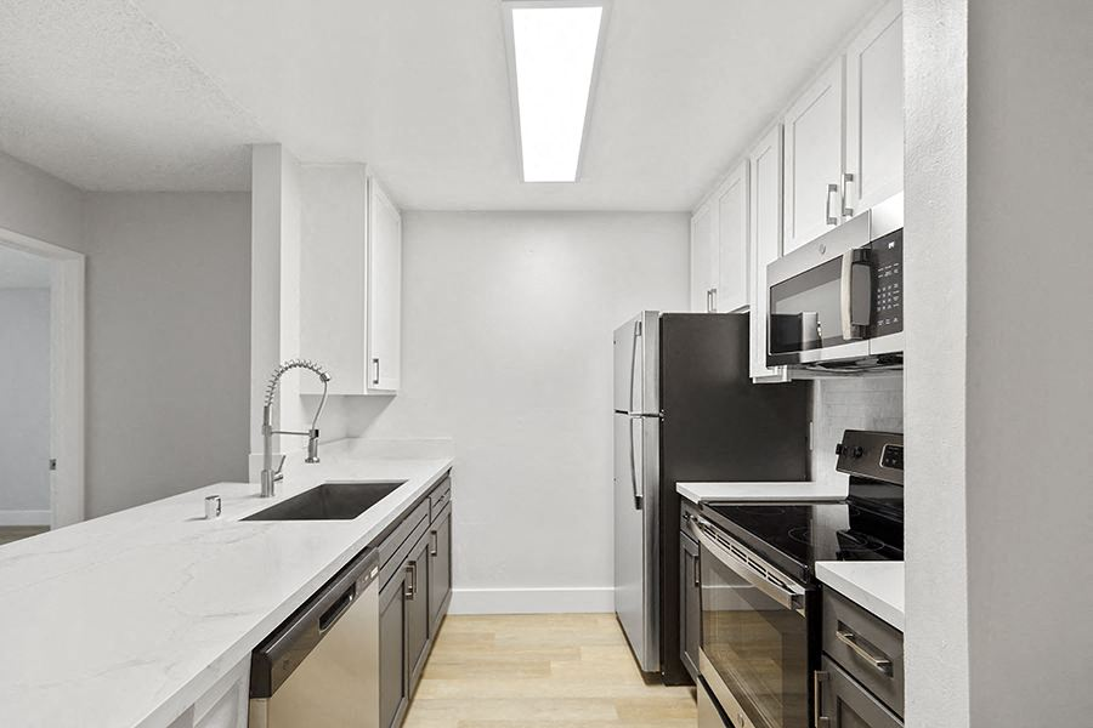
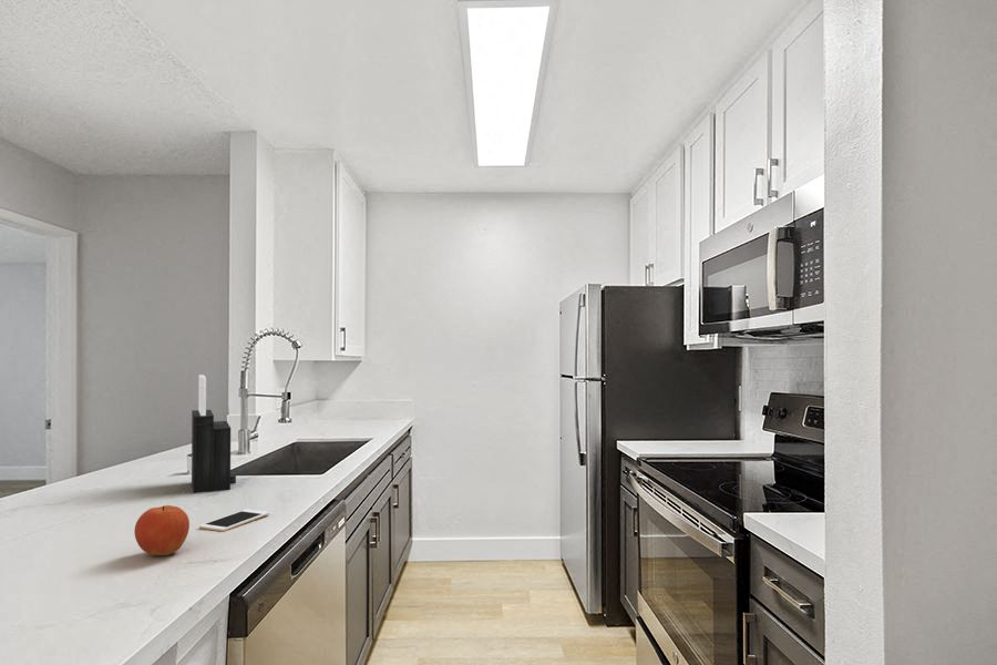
+ fruit [133,504,191,556]
+ cell phone [198,509,270,532]
+ knife block [191,374,237,494]
